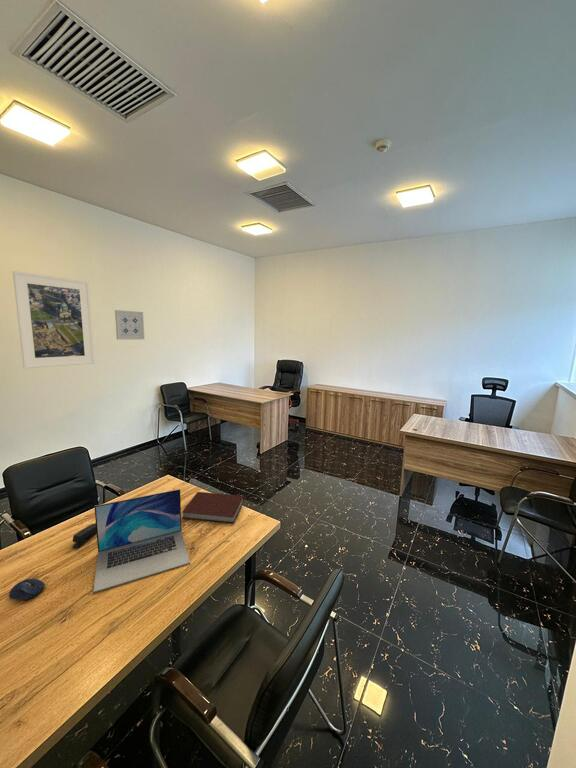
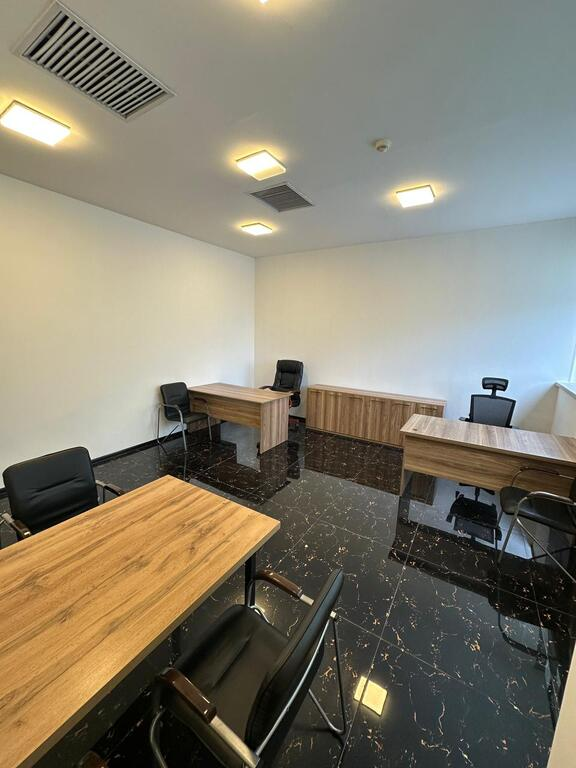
- wall art [114,309,145,341]
- stapler [71,522,97,549]
- laptop [92,488,191,593]
- computer mouse [8,578,46,601]
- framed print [12,270,95,369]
- notebook [181,491,245,524]
